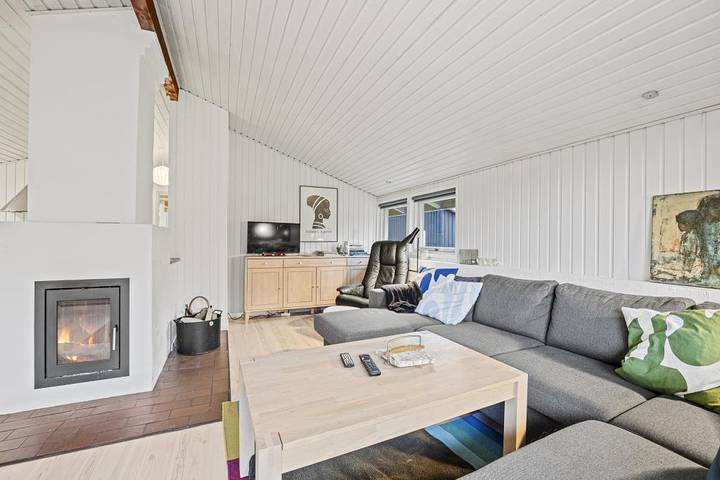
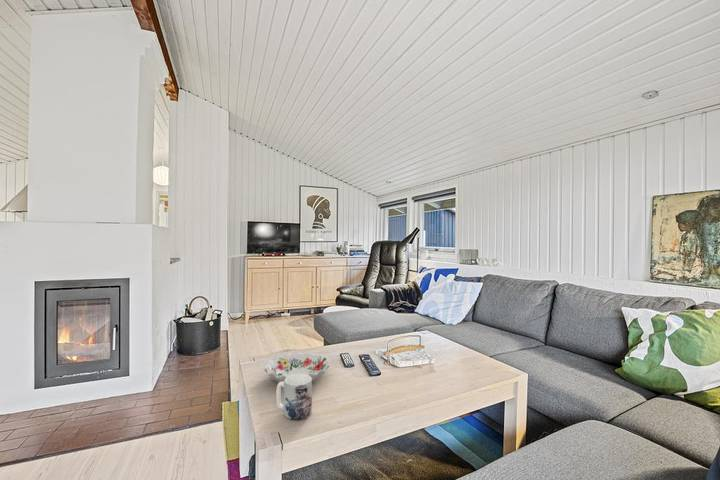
+ decorative bowl [263,351,331,383]
+ mug [275,374,313,421]
